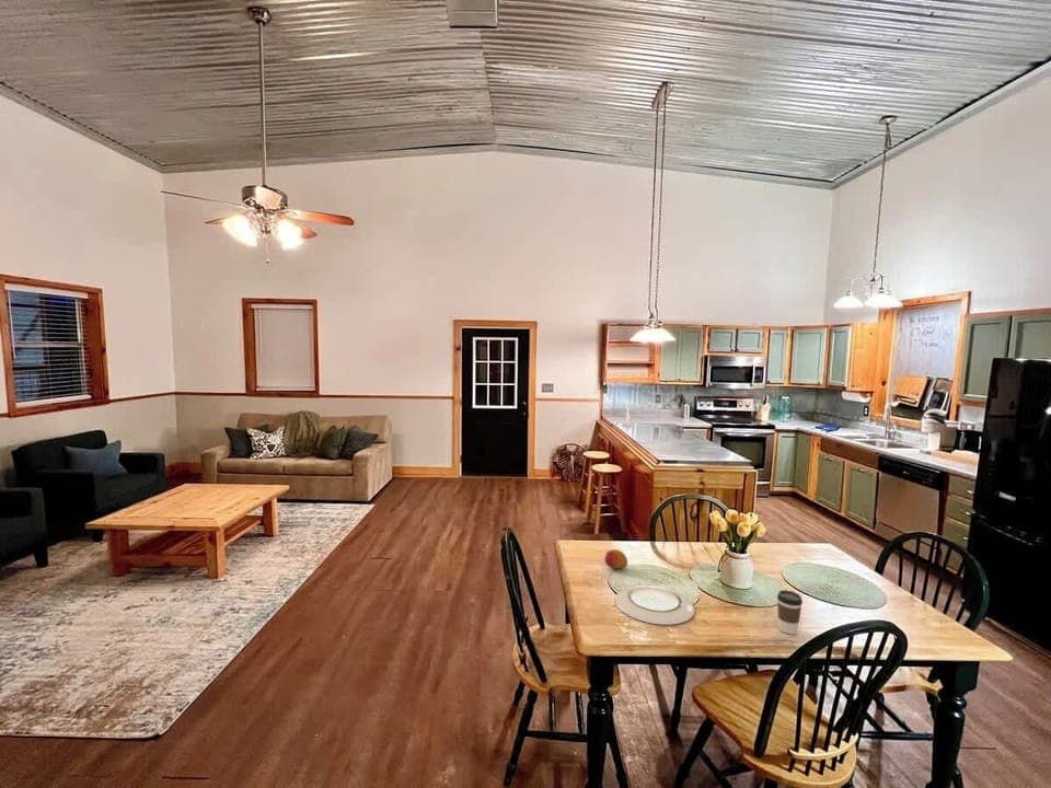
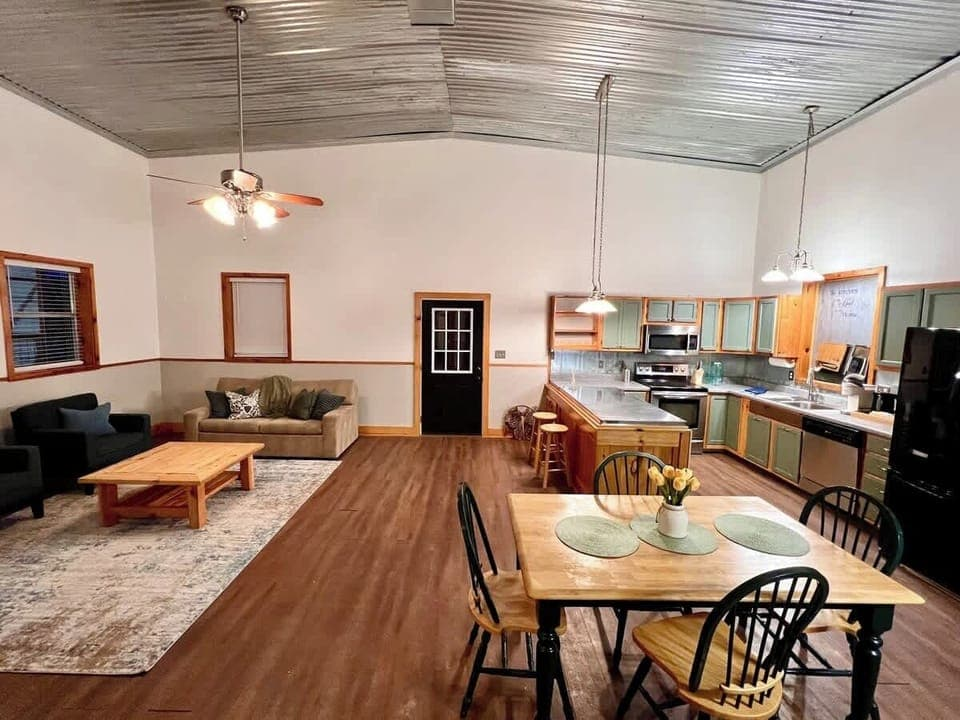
- plate [614,584,695,626]
- fruit [603,548,628,569]
- coffee cup [776,589,804,636]
